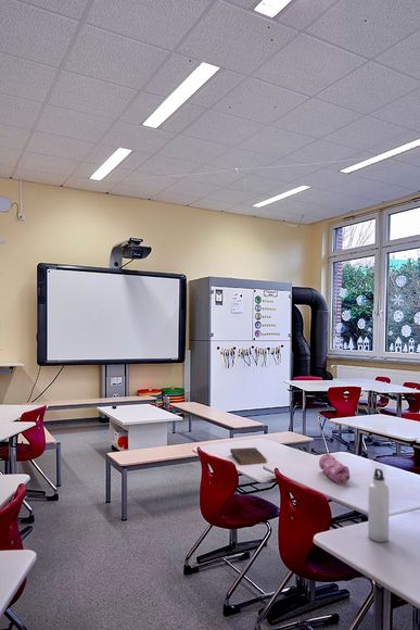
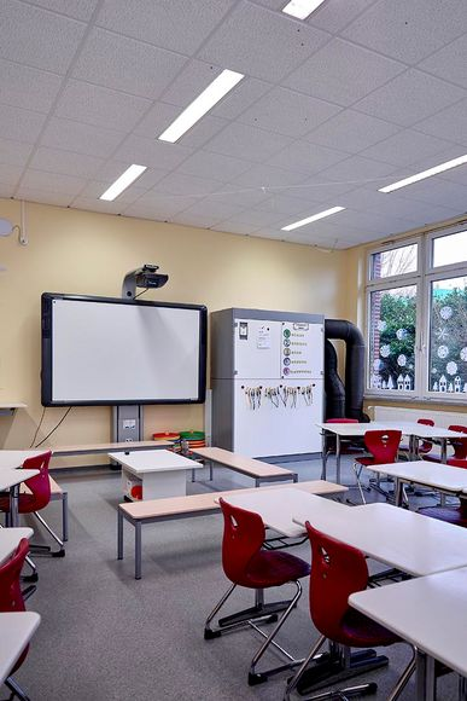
- book [229,446,268,466]
- pencil case [318,453,351,484]
- water bottle [367,467,390,543]
